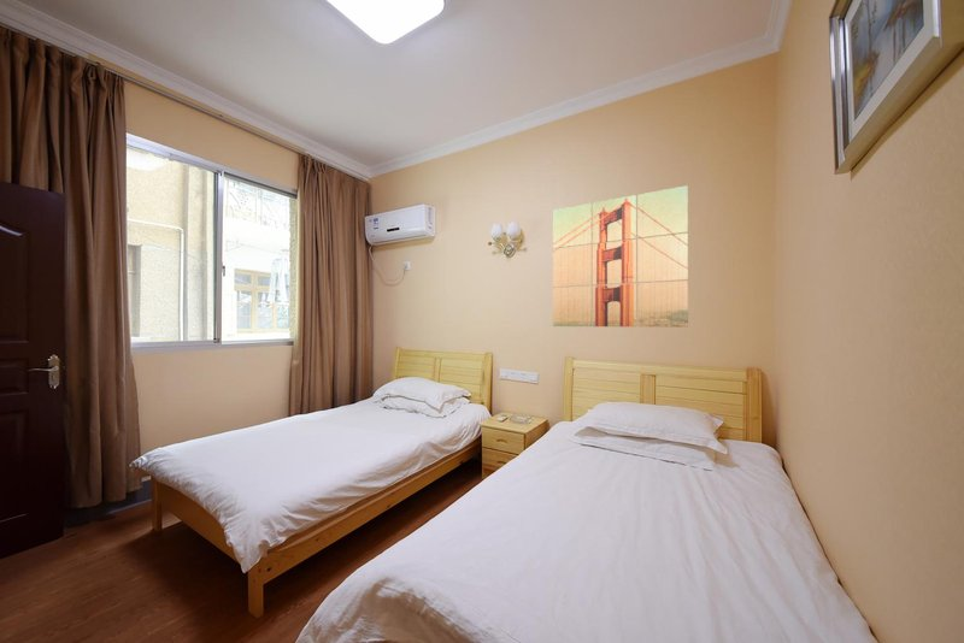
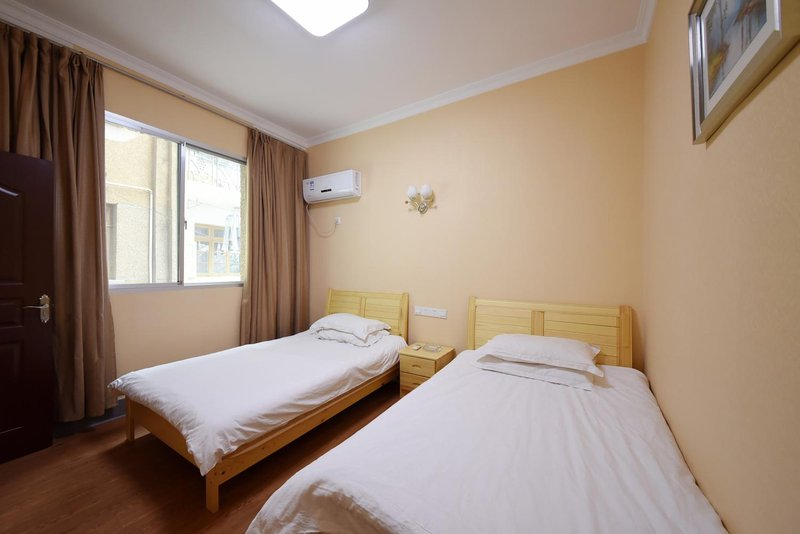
- wall art [552,184,689,329]
